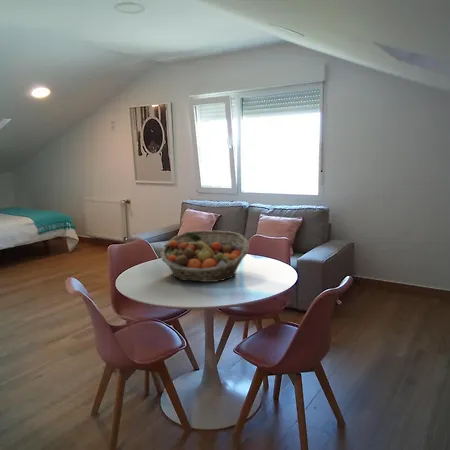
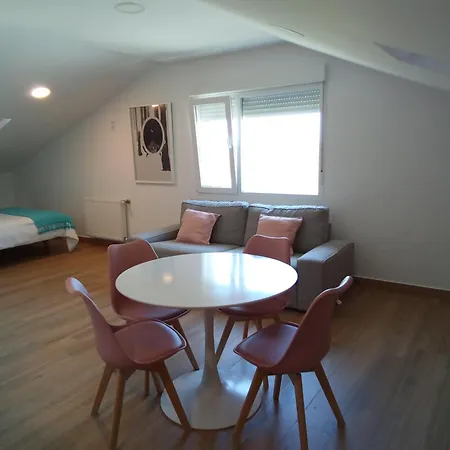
- fruit basket [159,230,250,283]
